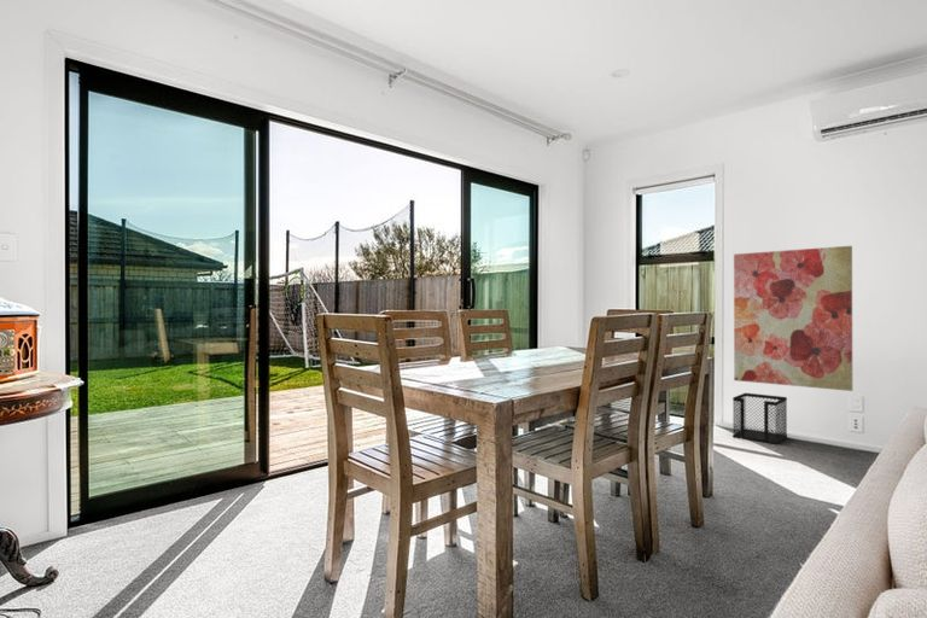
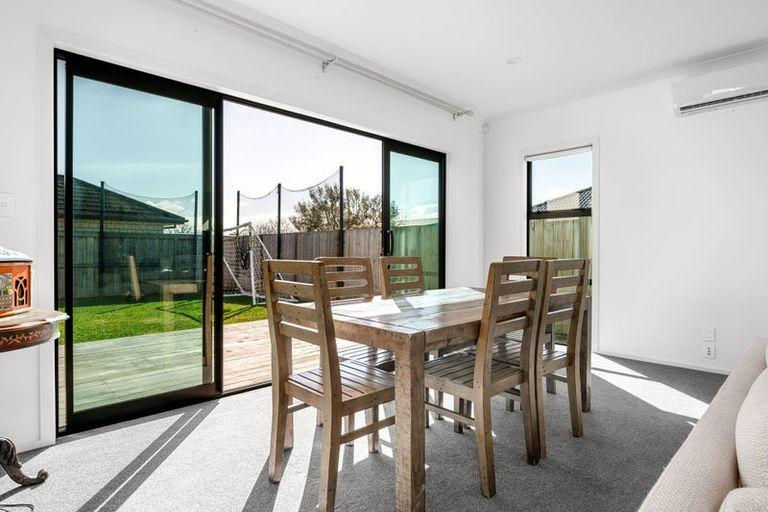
- wall art [733,245,853,392]
- wastebasket [731,392,788,445]
